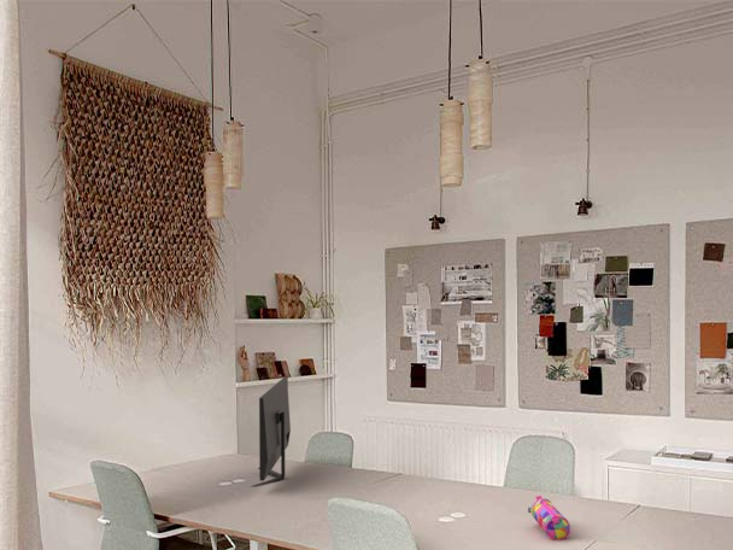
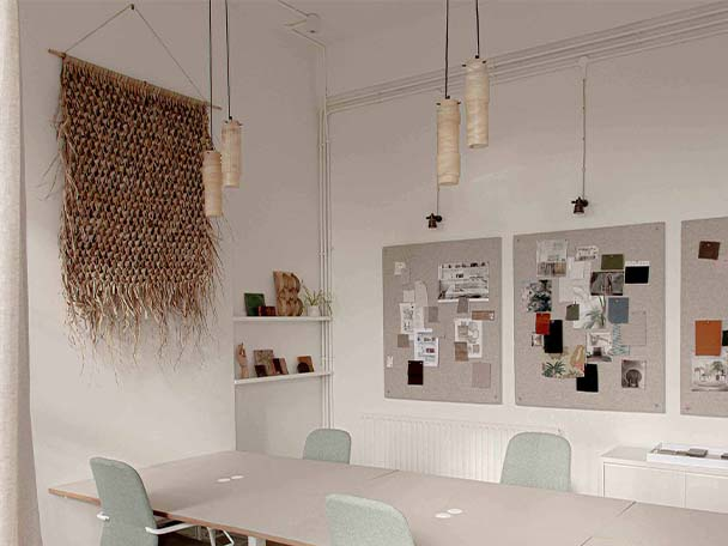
- pencil case [527,495,571,542]
- monitor [248,375,292,488]
